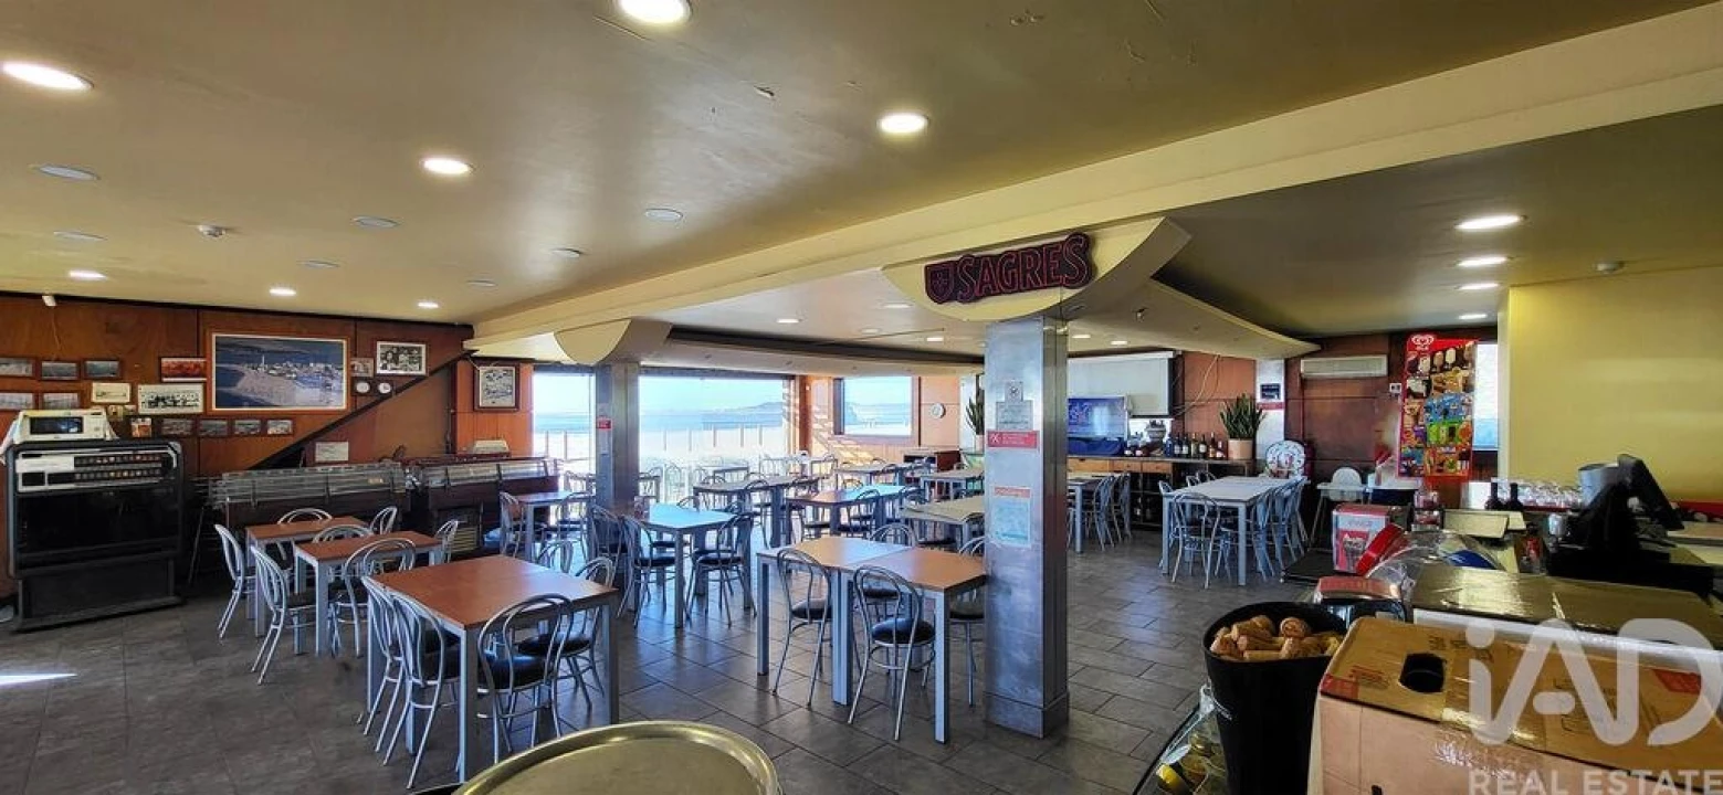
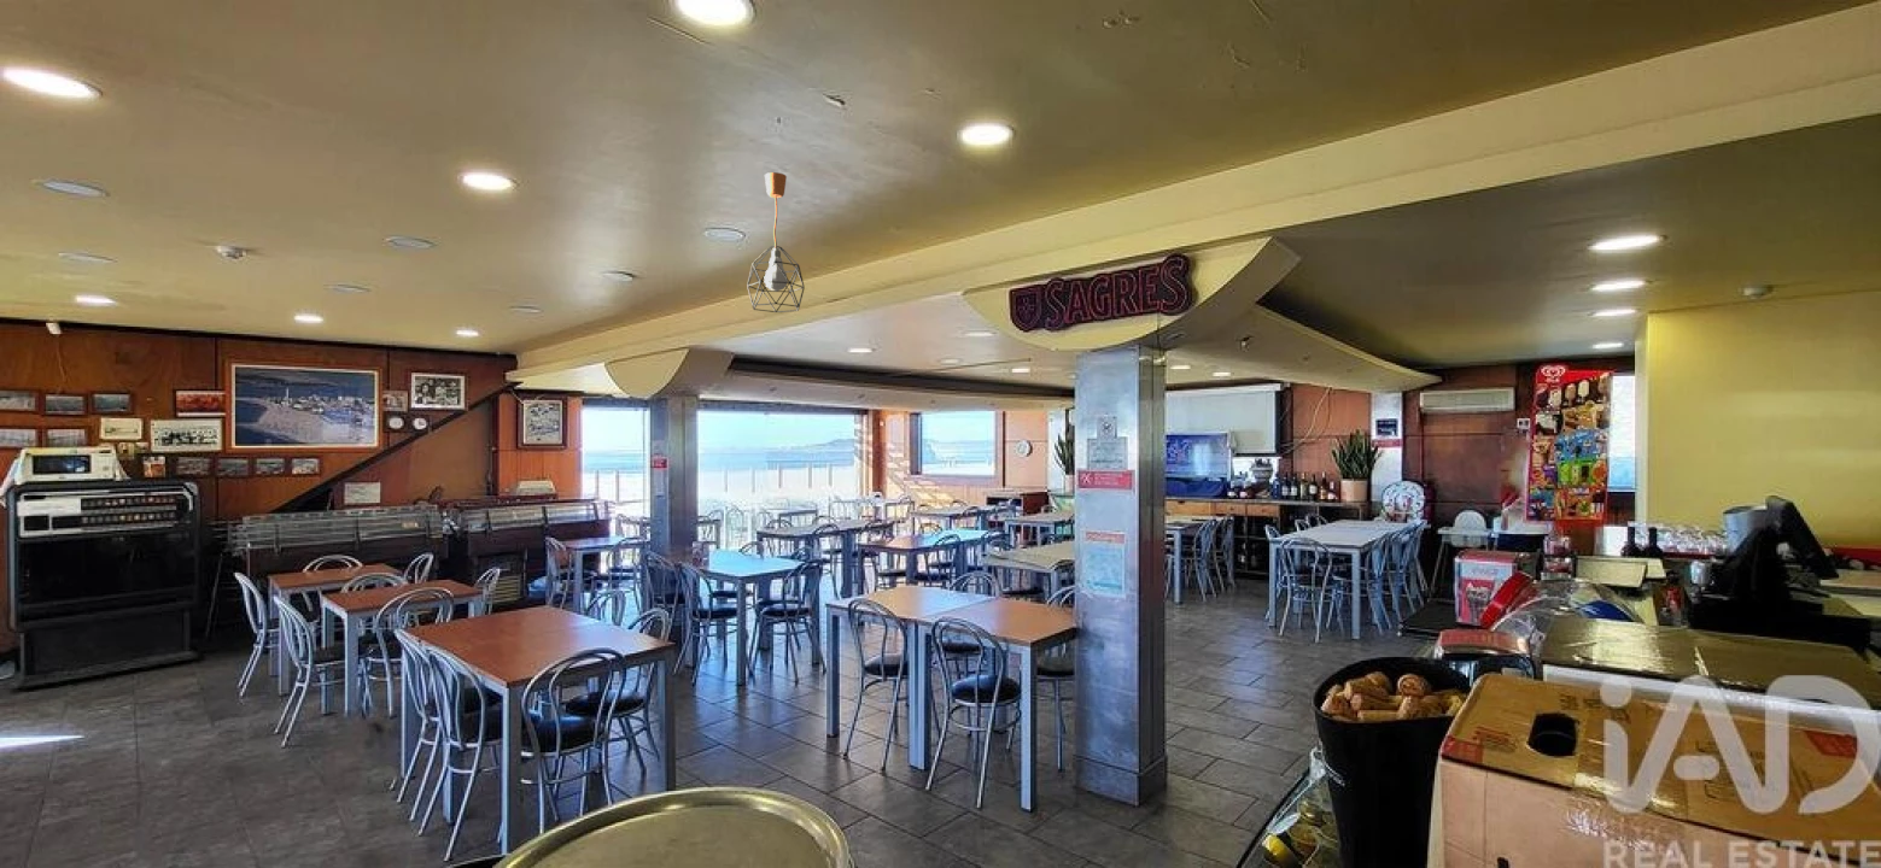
+ pendant light [746,171,806,313]
